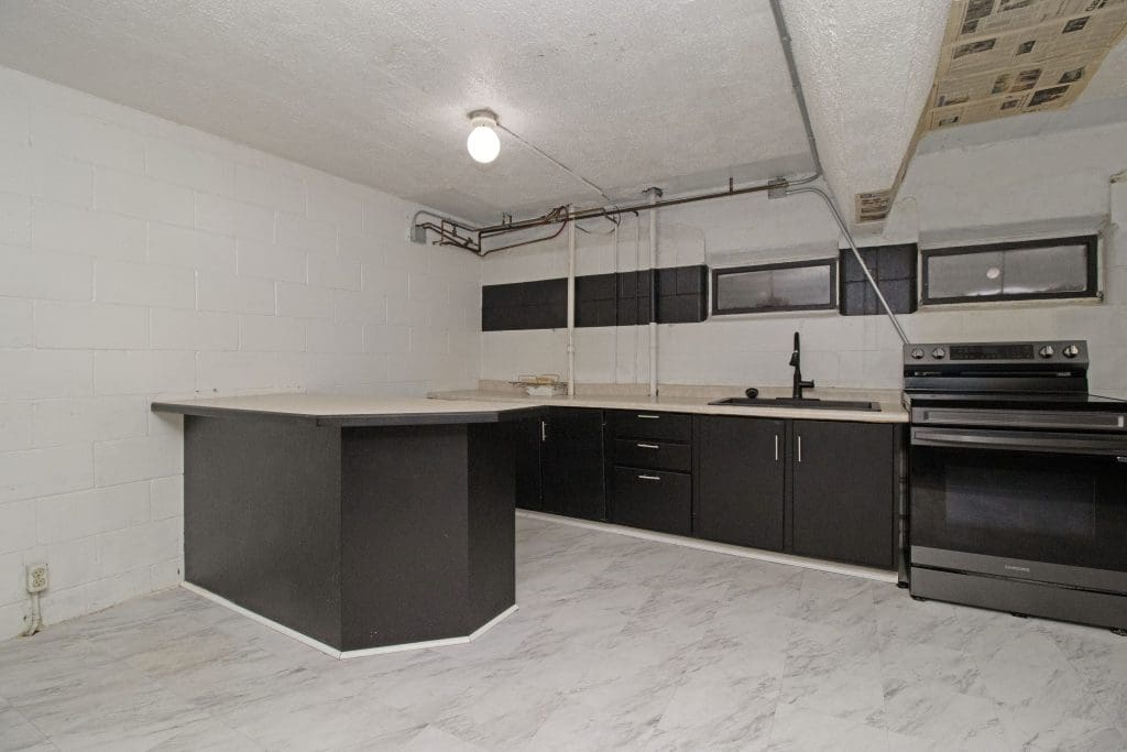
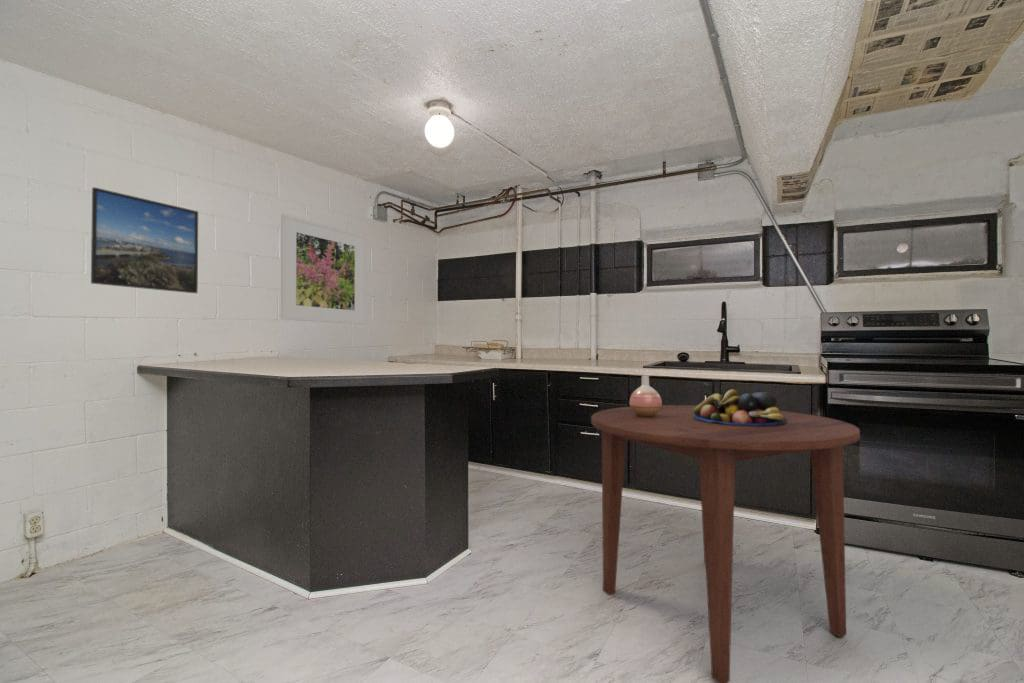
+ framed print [280,213,366,325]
+ fruit bowl [694,388,787,426]
+ vase [629,375,663,417]
+ dining table [590,404,861,683]
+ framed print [90,186,199,294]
